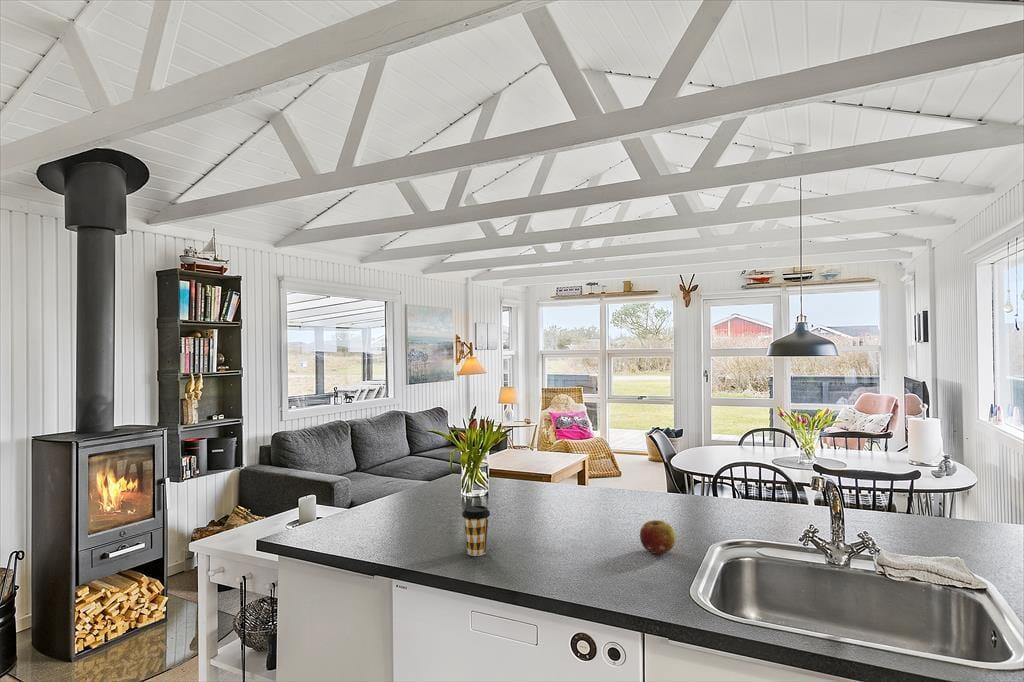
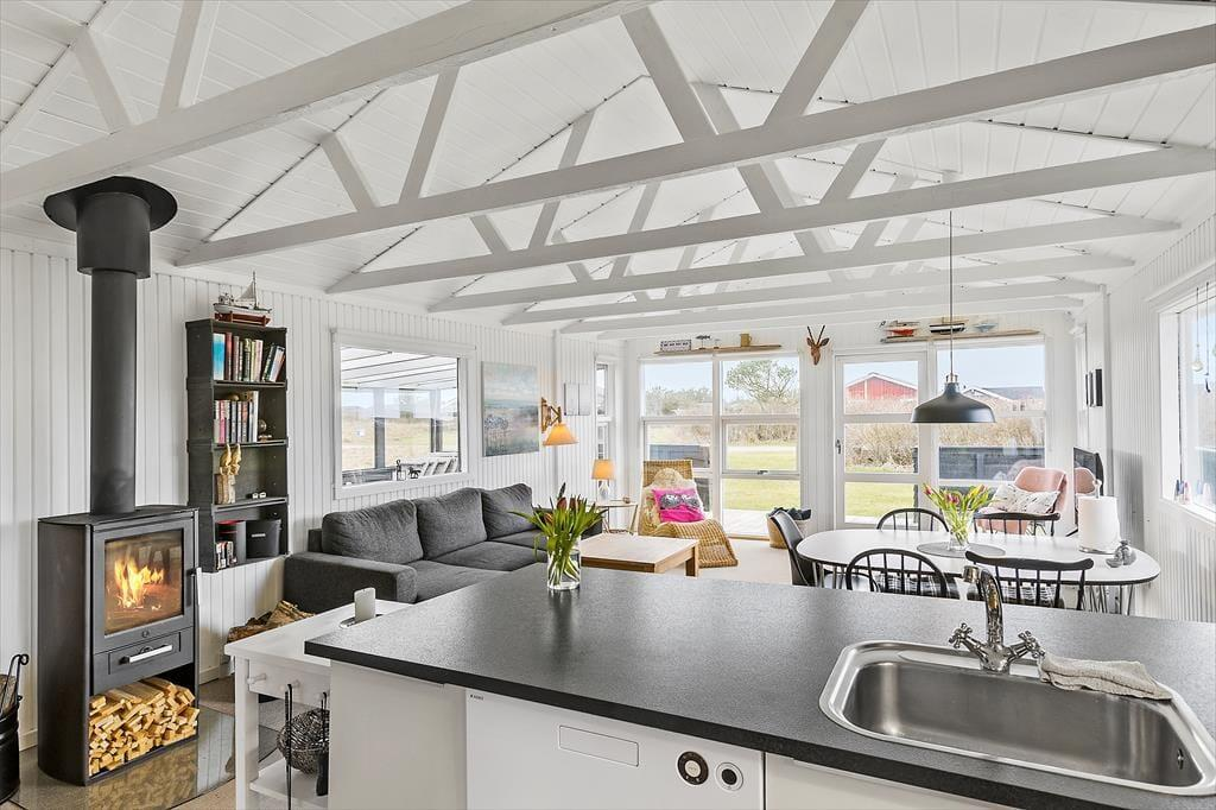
- coffee cup [461,505,491,557]
- fruit [639,519,676,555]
